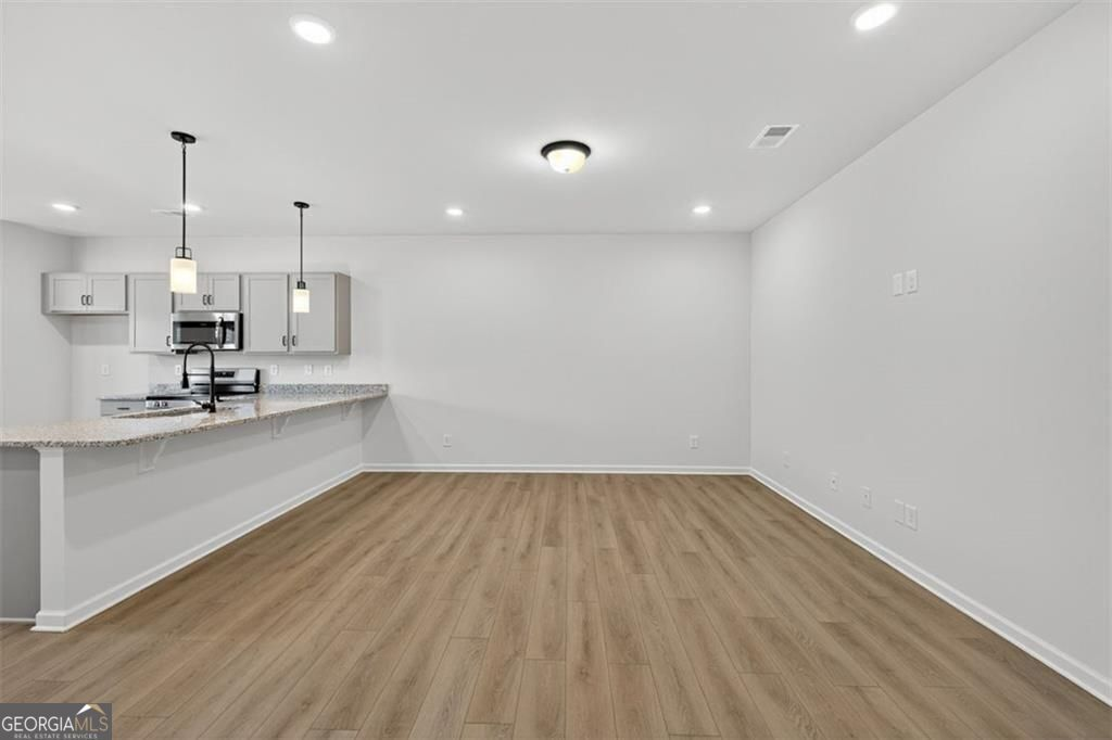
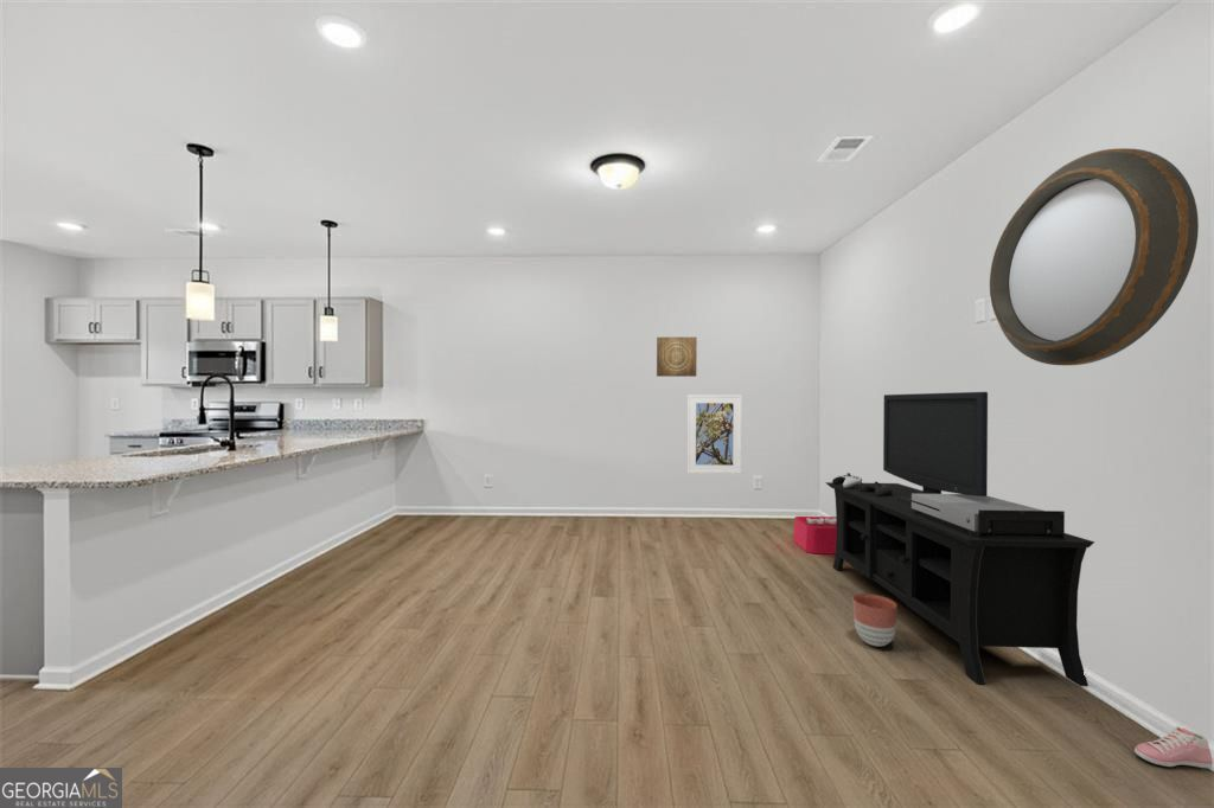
+ sneaker [1133,725,1214,769]
+ media console [824,391,1095,687]
+ storage bin [792,515,836,556]
+ home mirror [989,147,1200,366]
+ planter [852,592,899,648]
+ wall art [656,336,698,378]
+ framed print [686,393,743,475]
